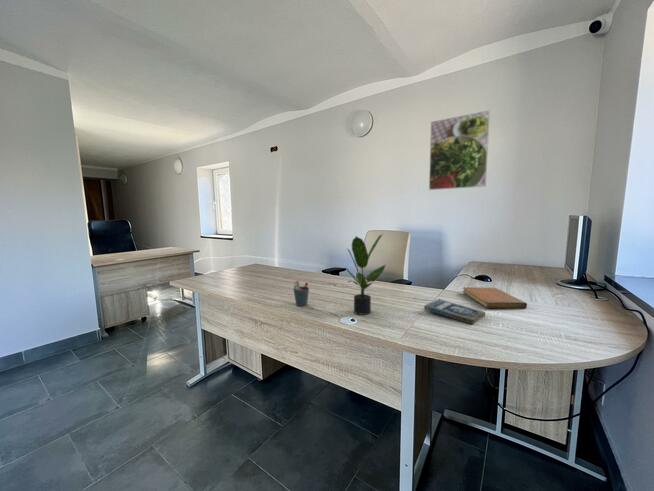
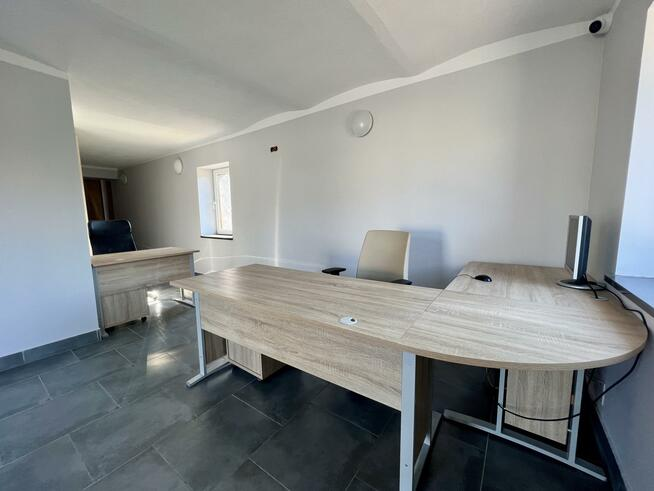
- notebook [462,286,528,309]
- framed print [428,109,491,191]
- pen holder [292,280,310,307]
- potted plant [343,233,387,316]
- book [423,298,487,325]
